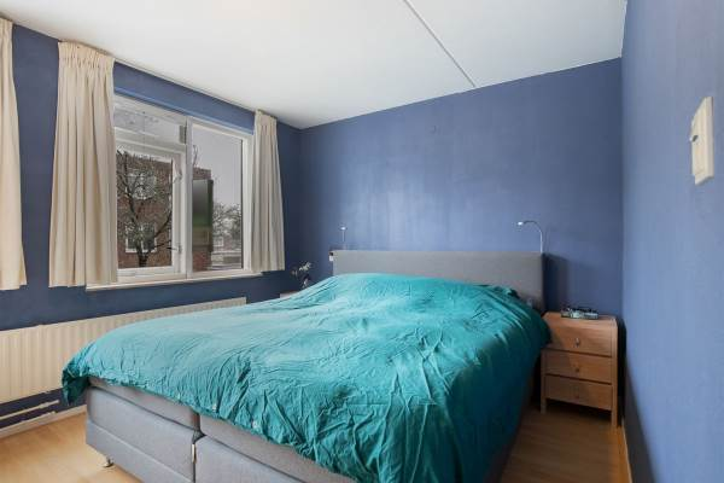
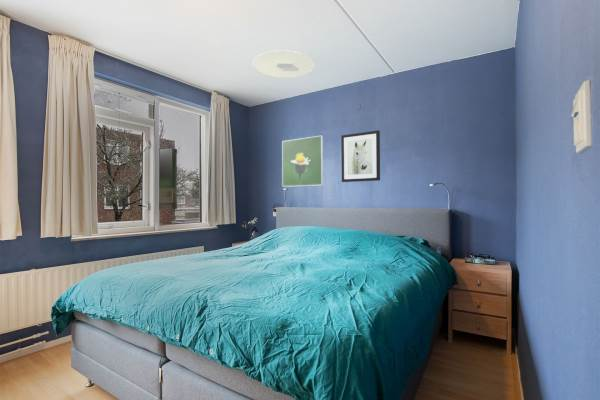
+ ceiling light [251,49,315,79]
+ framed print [281,135,324,188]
+ wall art [340,129,381,183]
